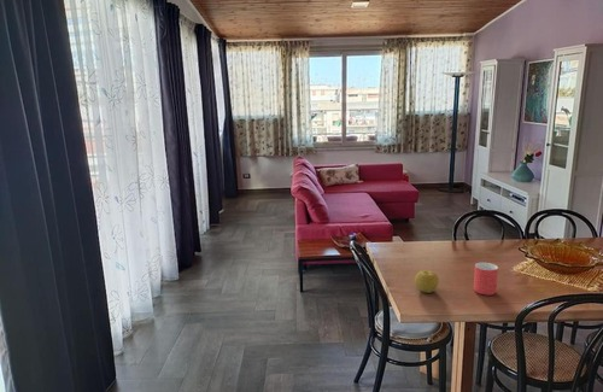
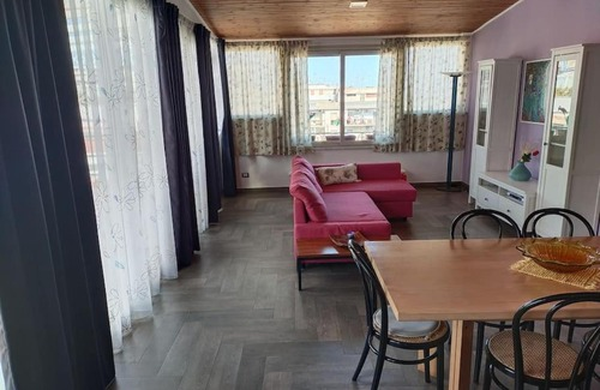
- fruit [414,269,440,294]
- mug [473,262,499,296]
